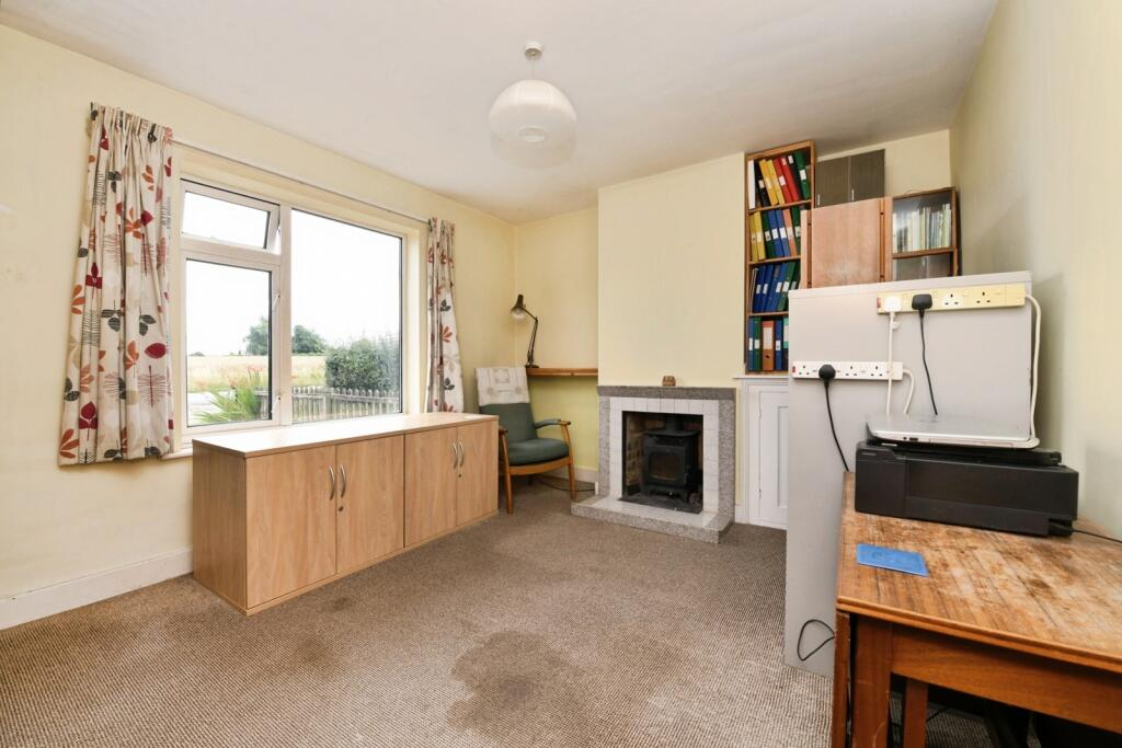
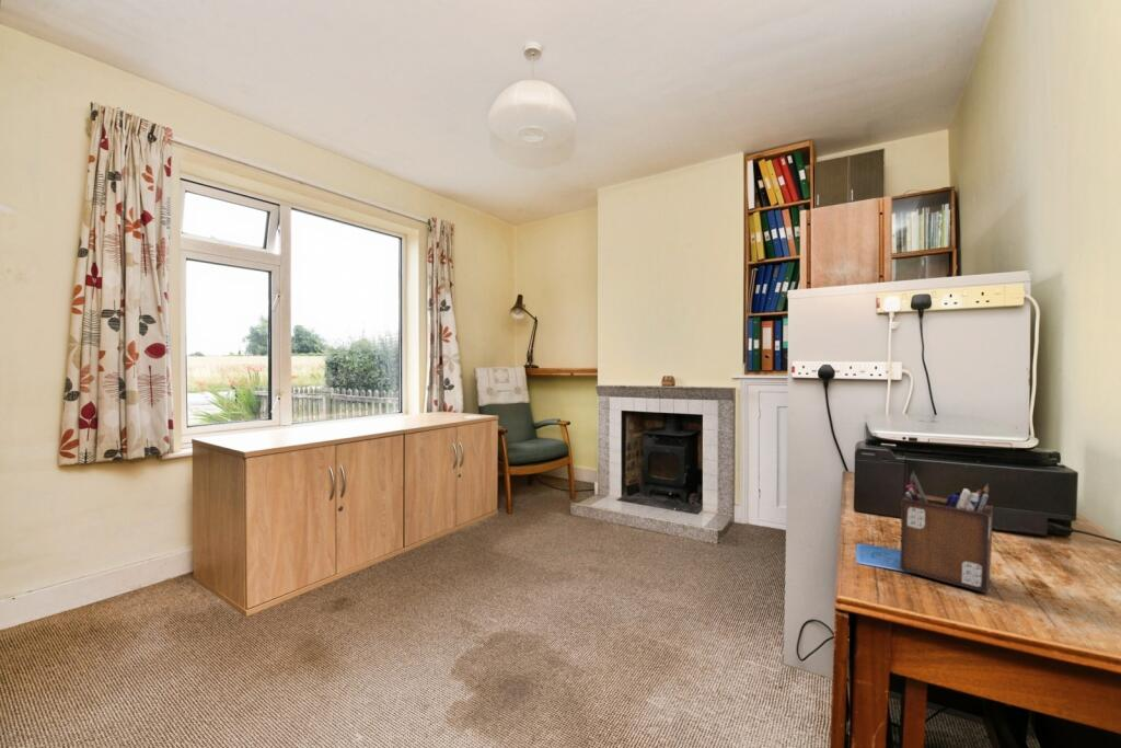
+ desk organizer [899,470,994,594]
